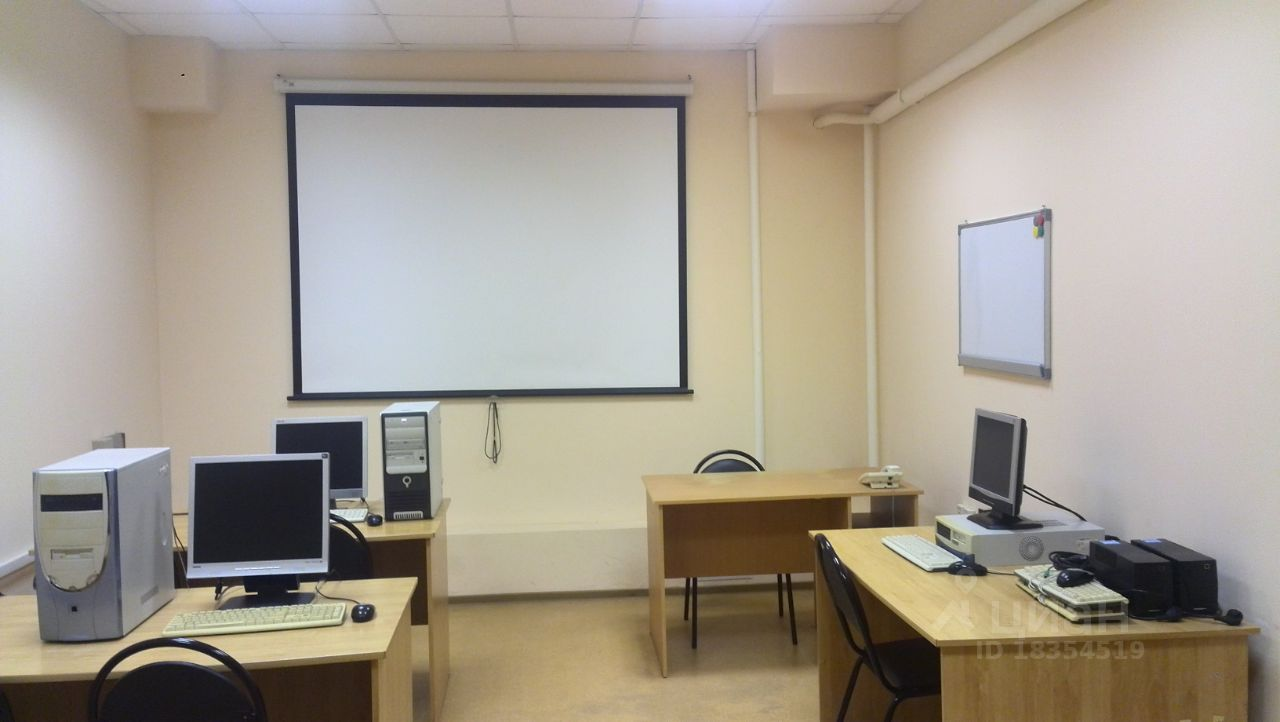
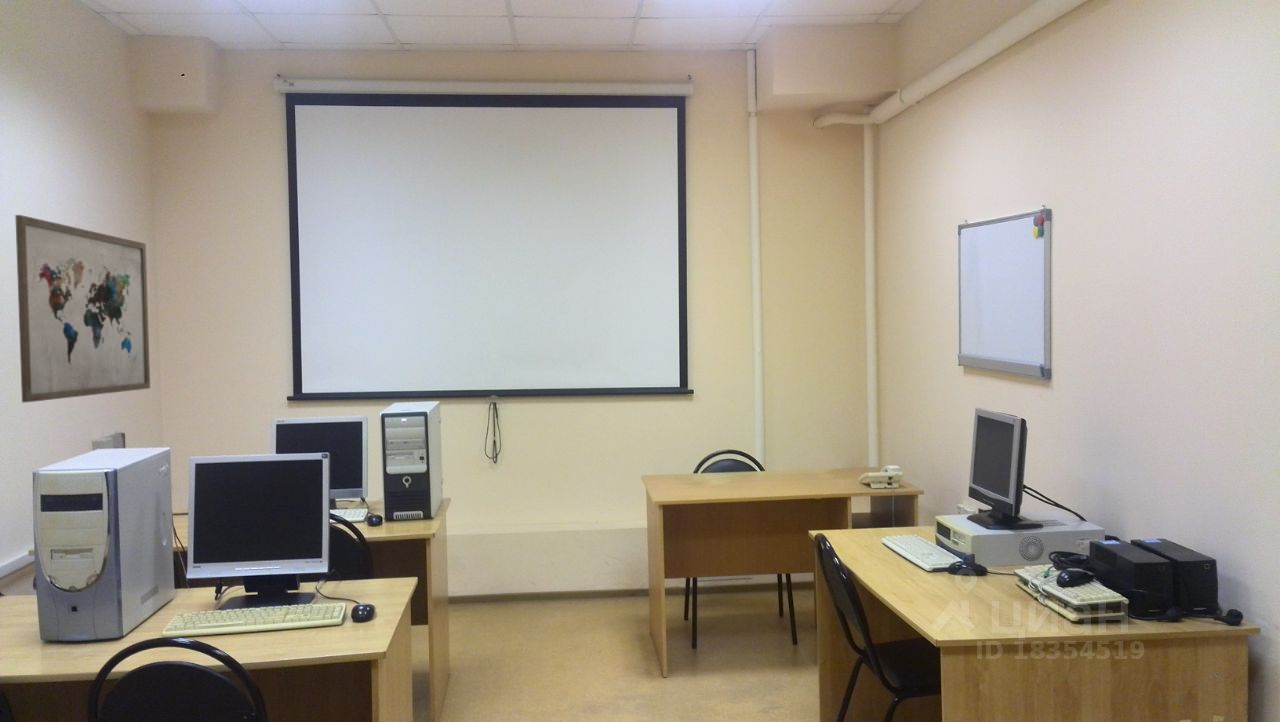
+ wall art [14,214,151,403]
